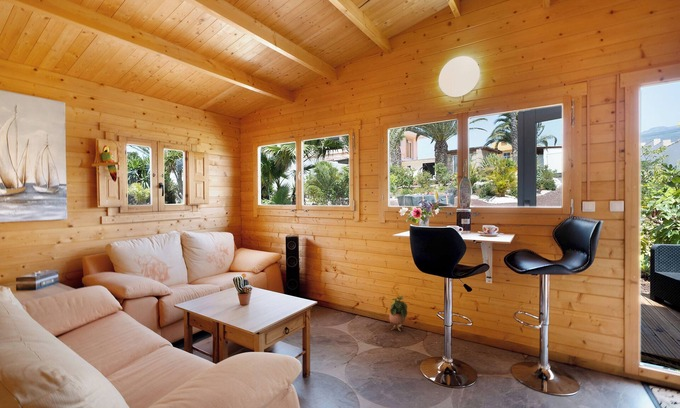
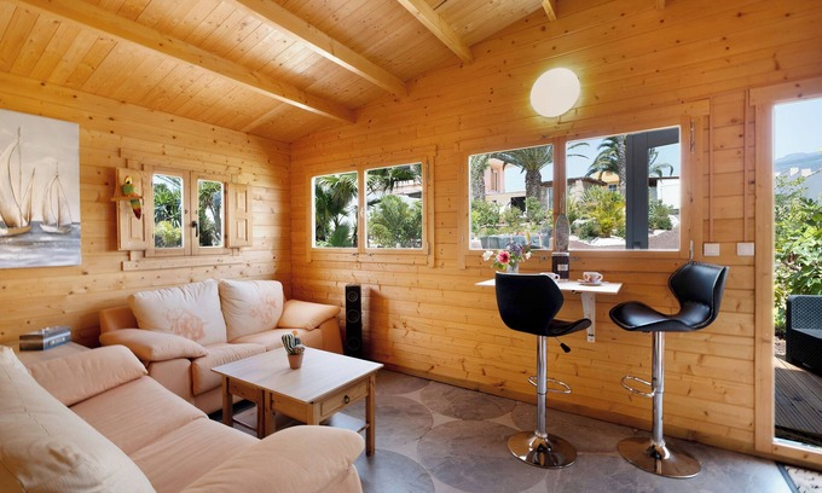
- potted plant [388,294,408,332]
